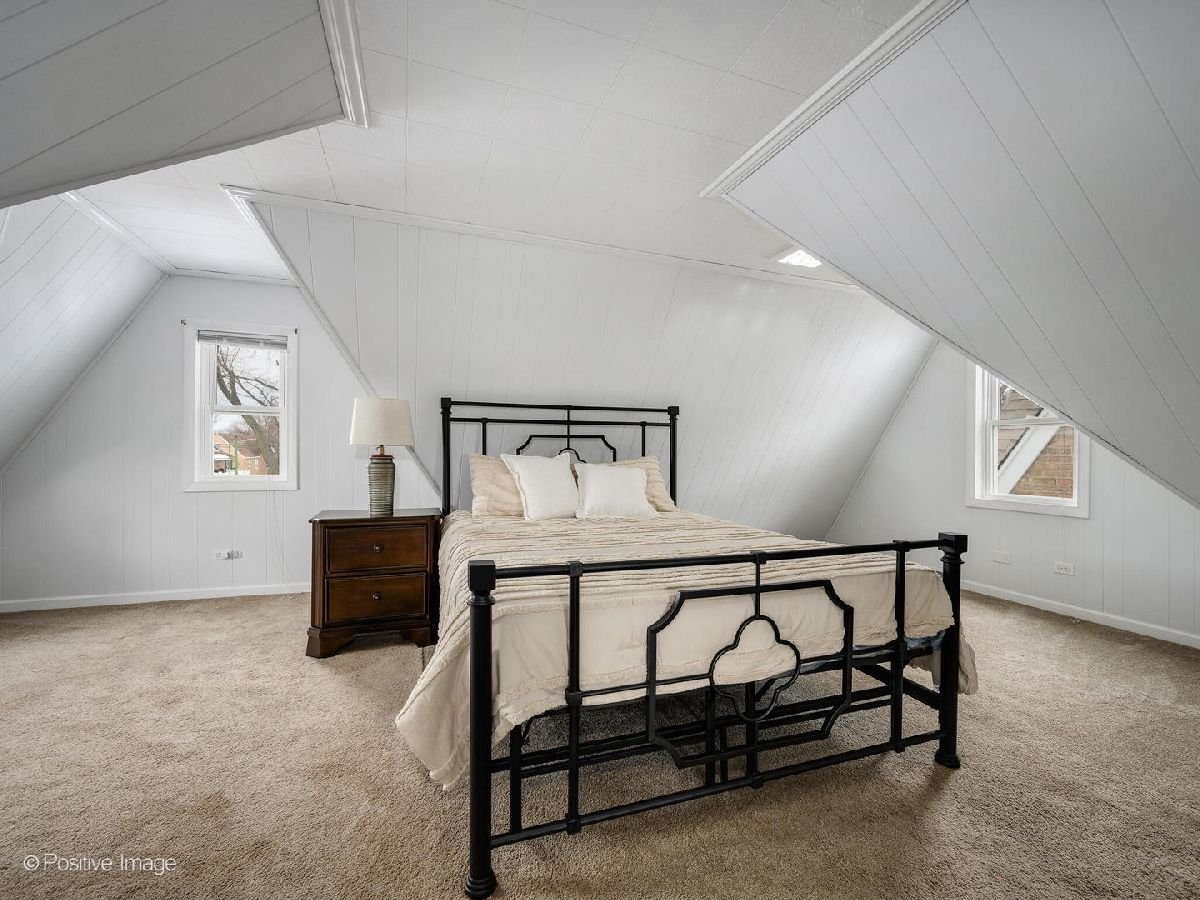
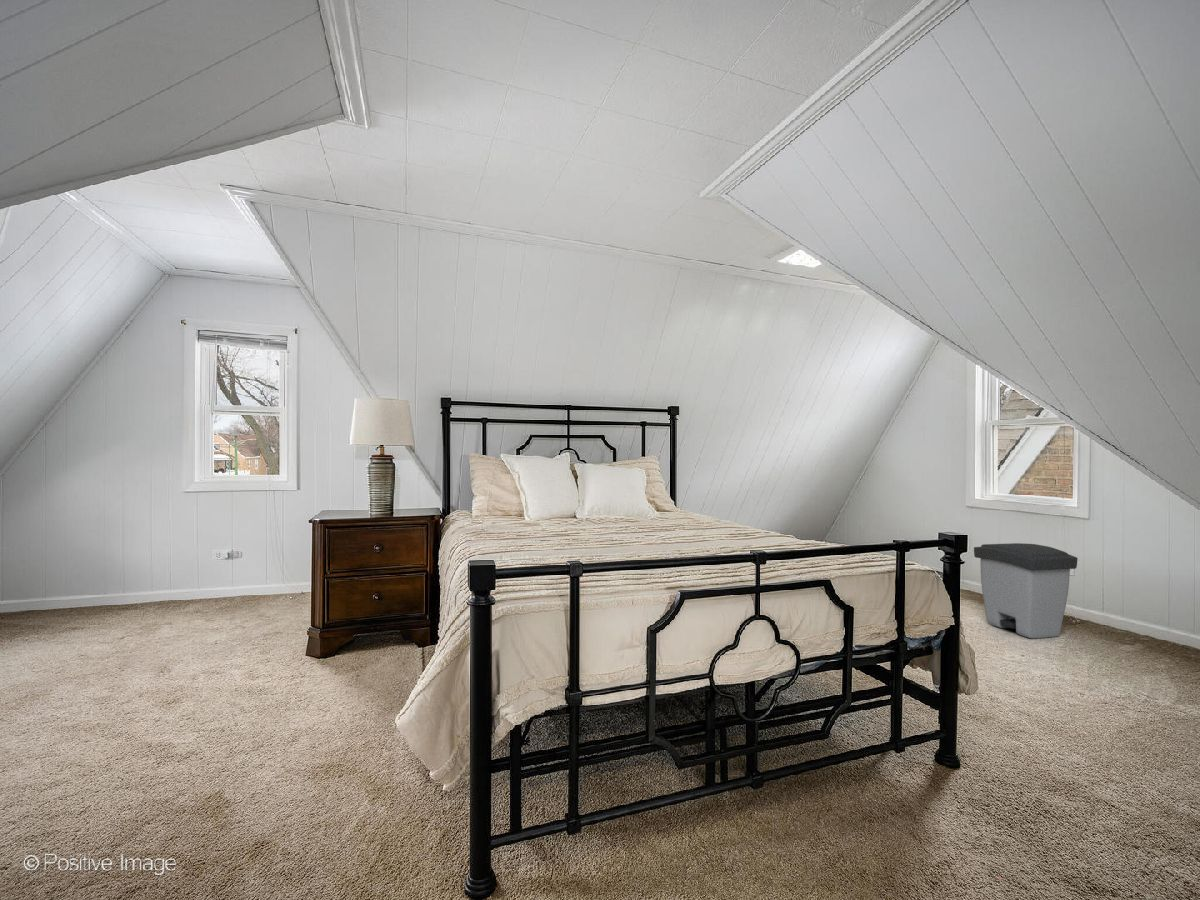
+ trash can [973,542,1079,640]
